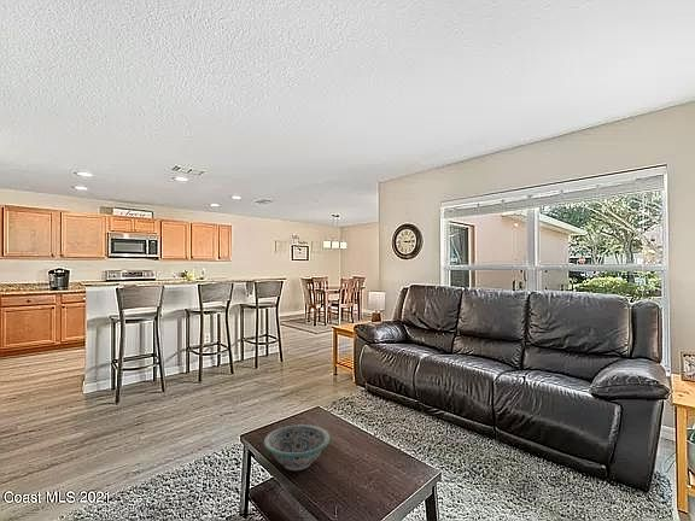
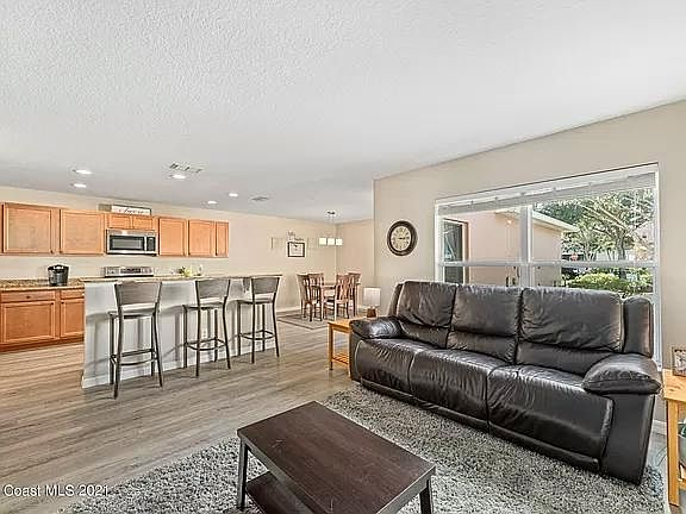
- decorative bowl [263,423,331,472]
